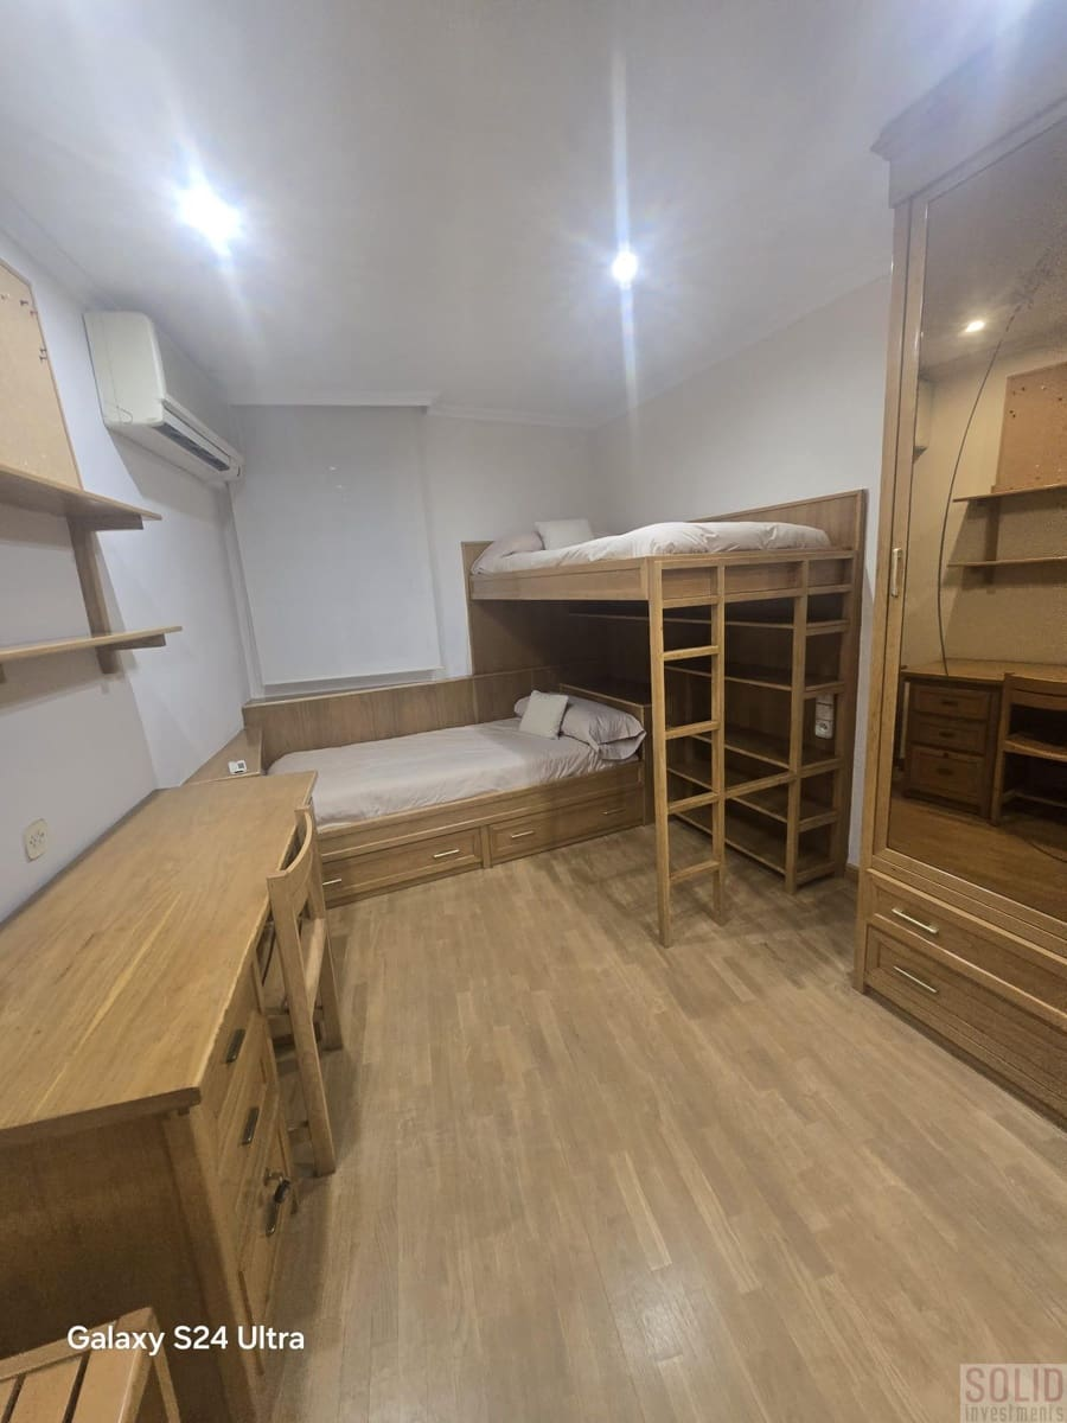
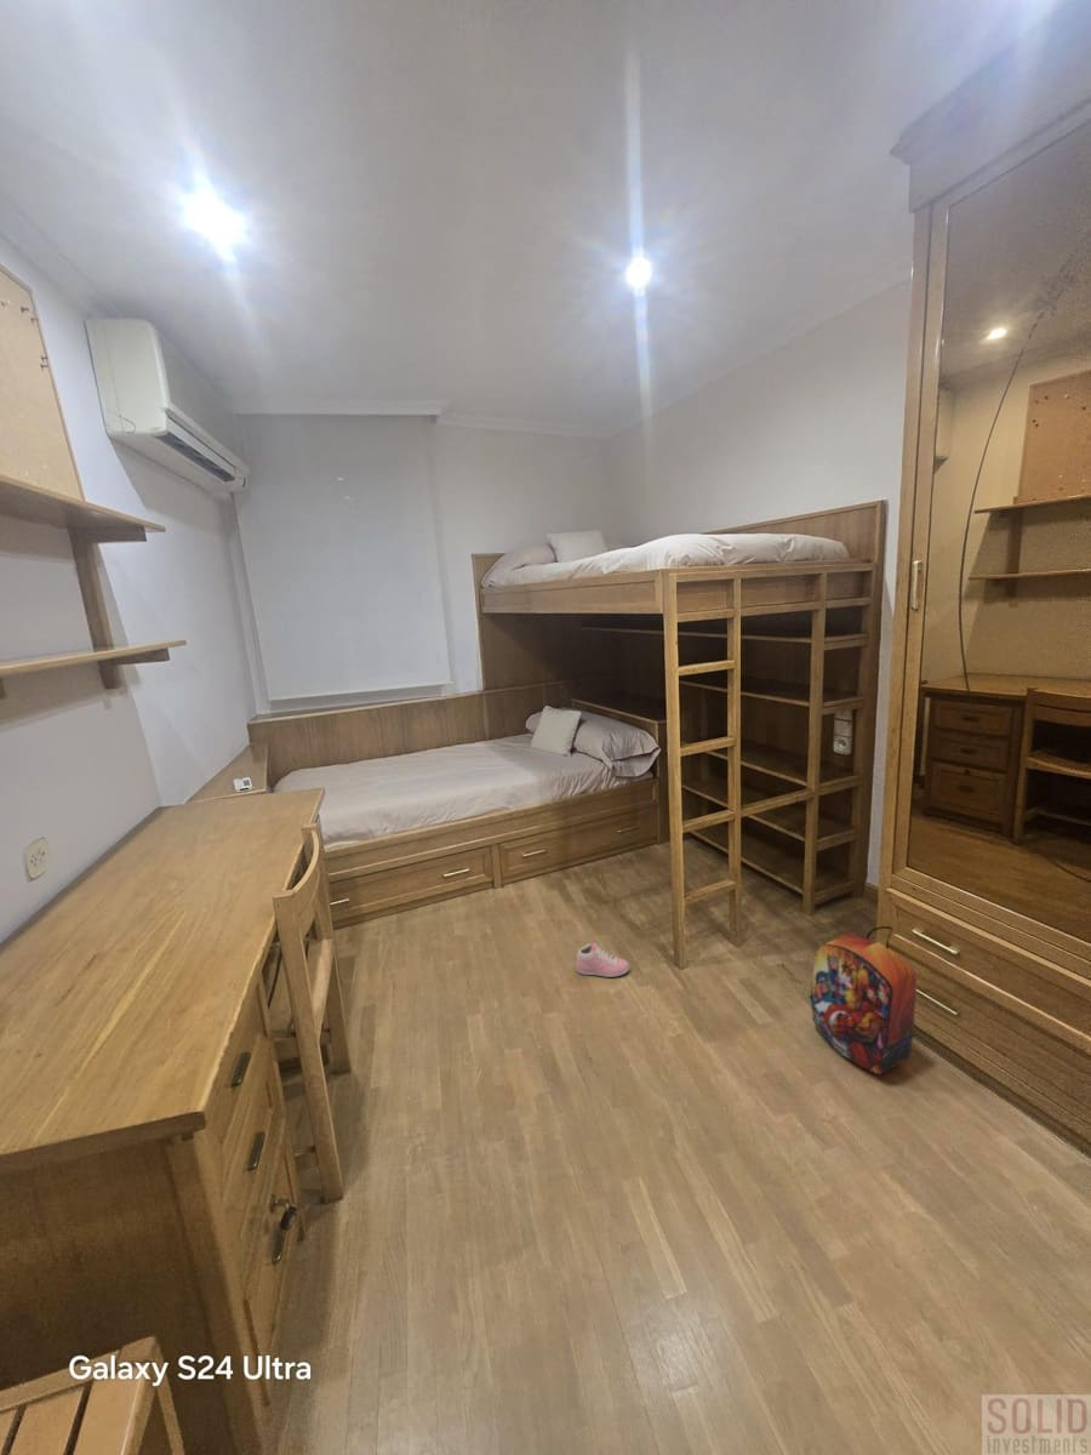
+ sneaker [576,942,630,978]
+ backpack [809,925,918,1075]
